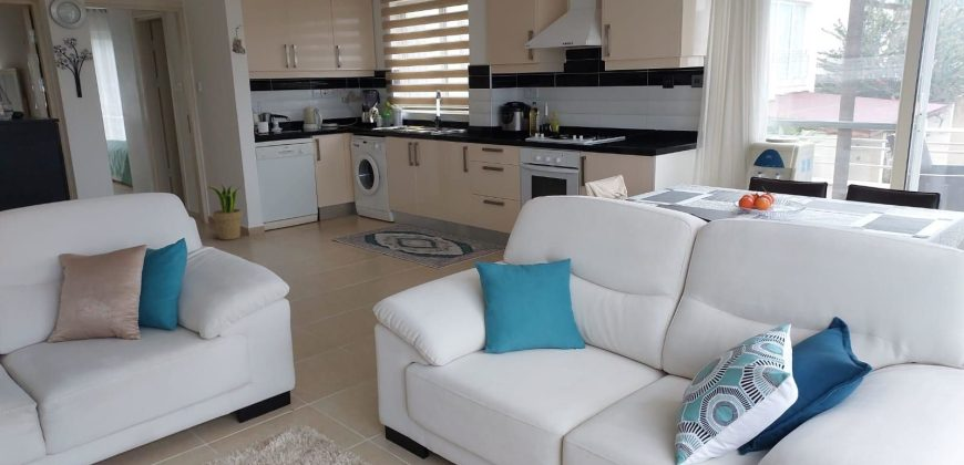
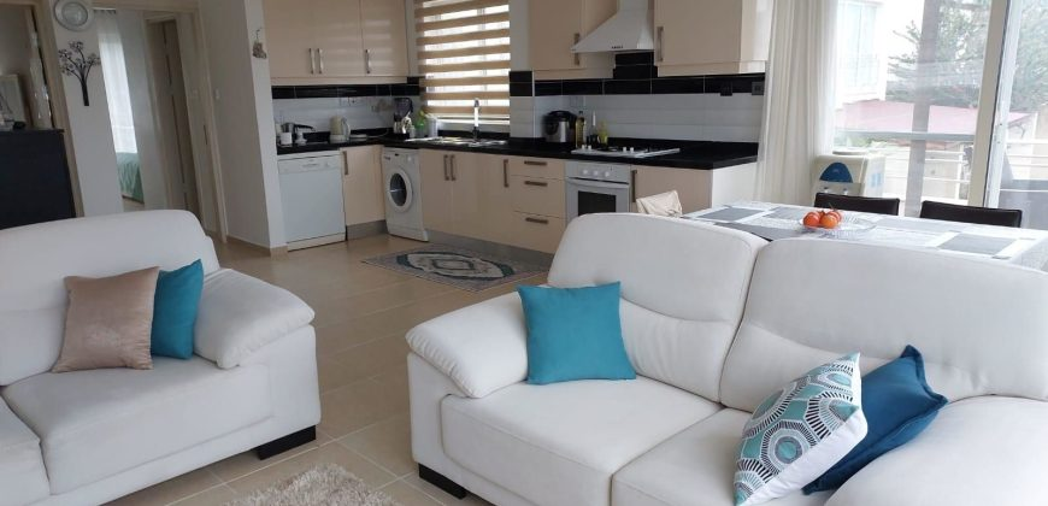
- potted plant [206,182,244,241]
